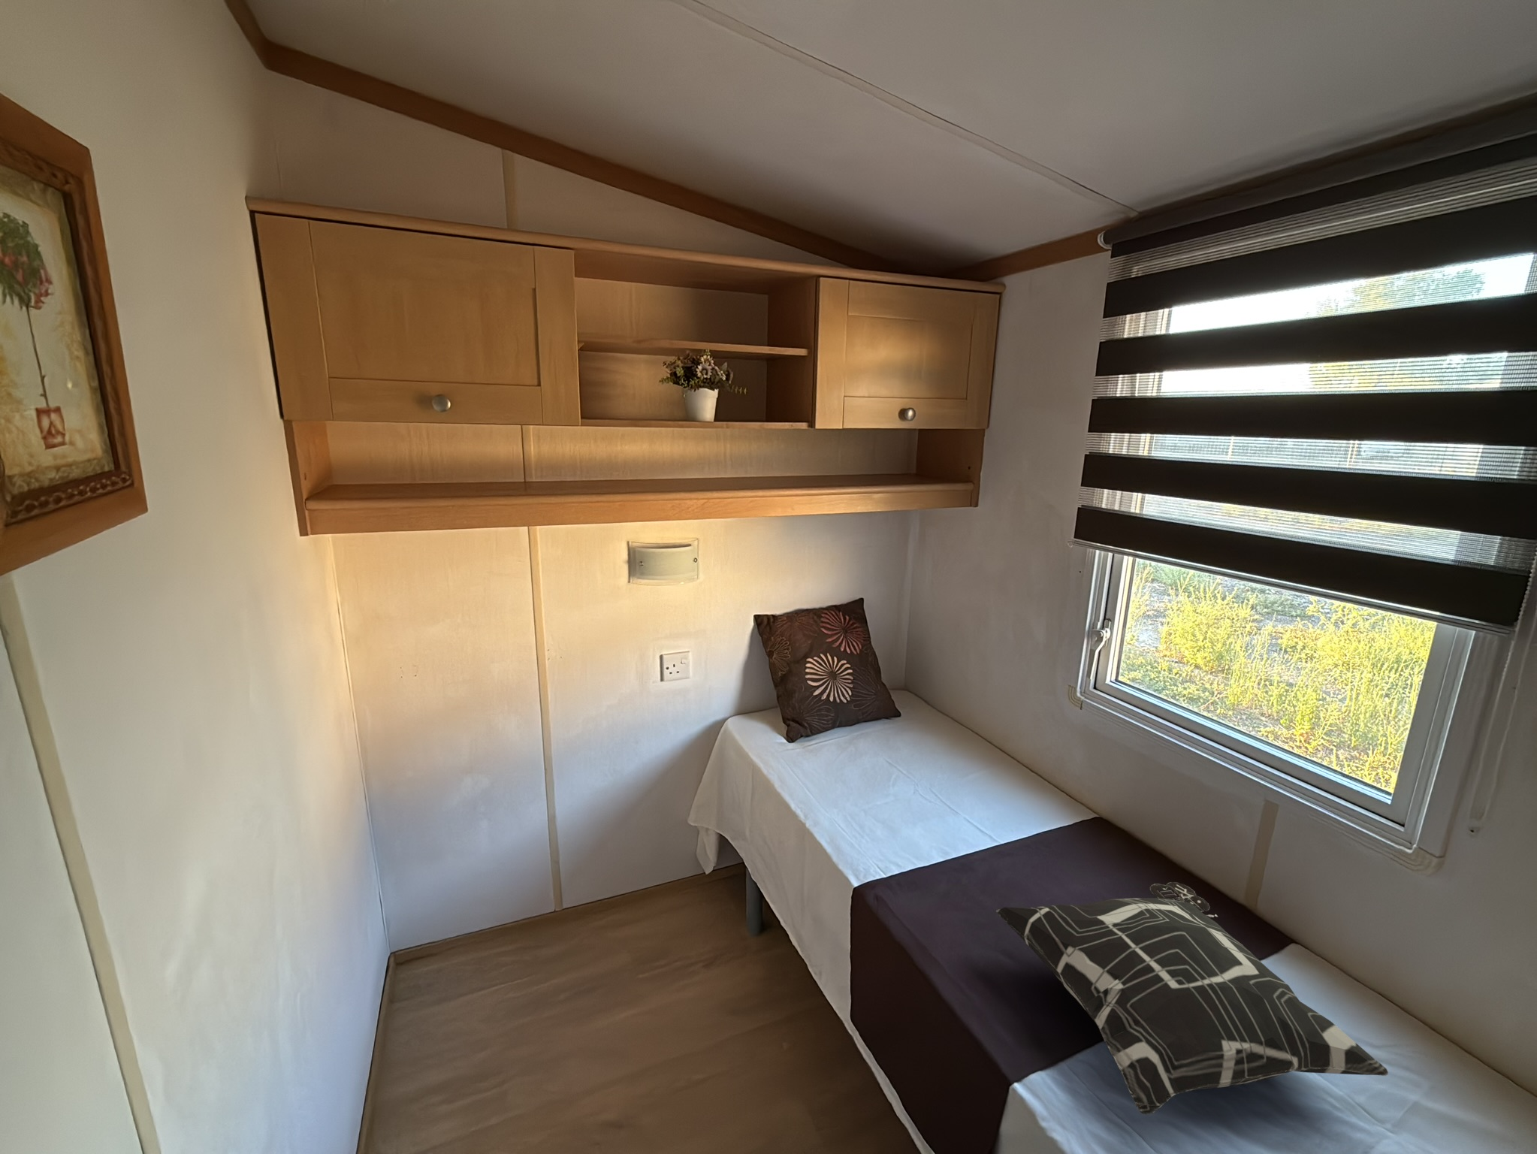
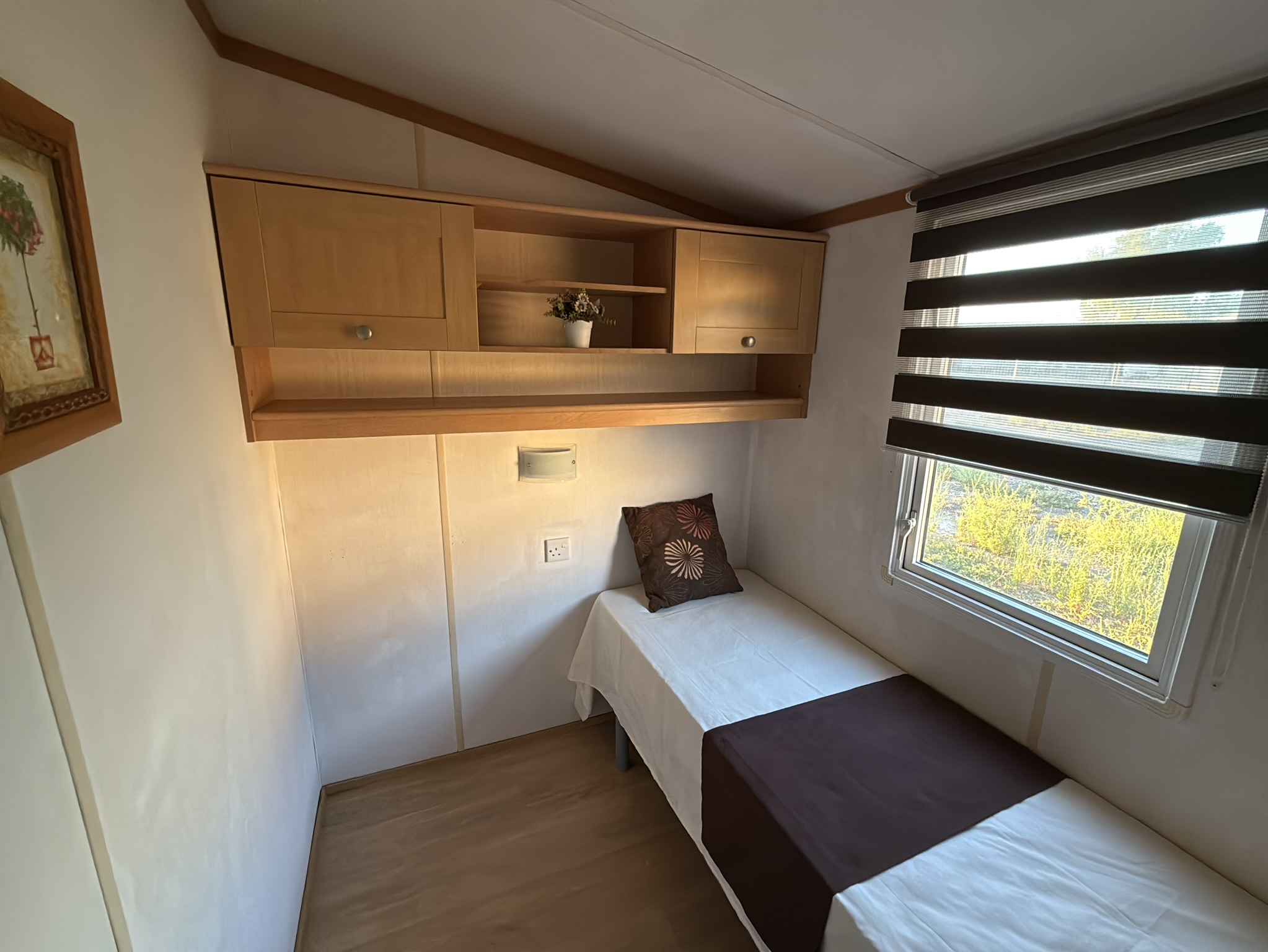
- decorative pillow [995,881,1389,1115]
